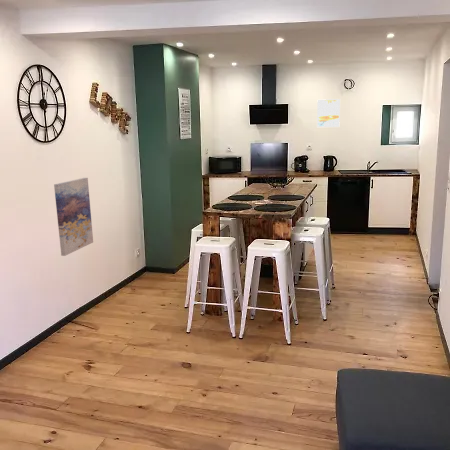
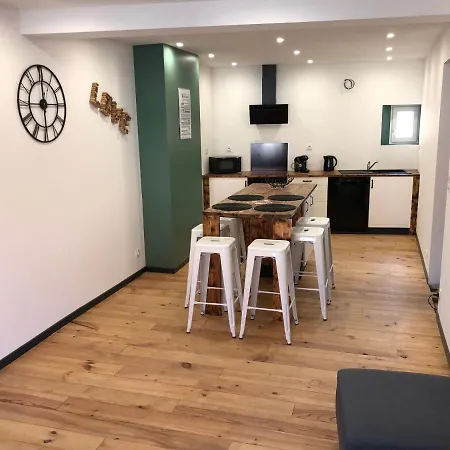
- wall art [53,177,94,257]
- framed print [316,98,341,128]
